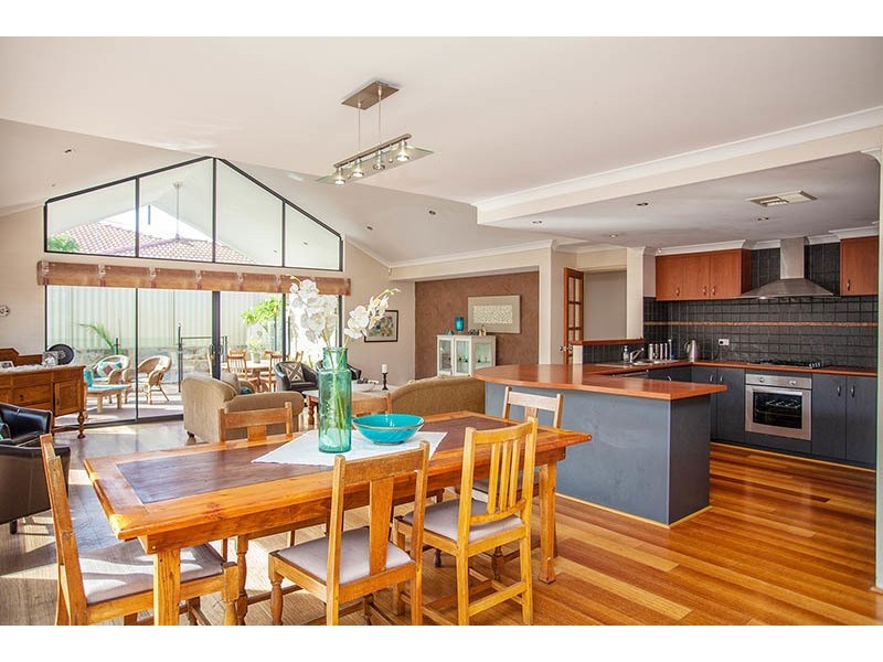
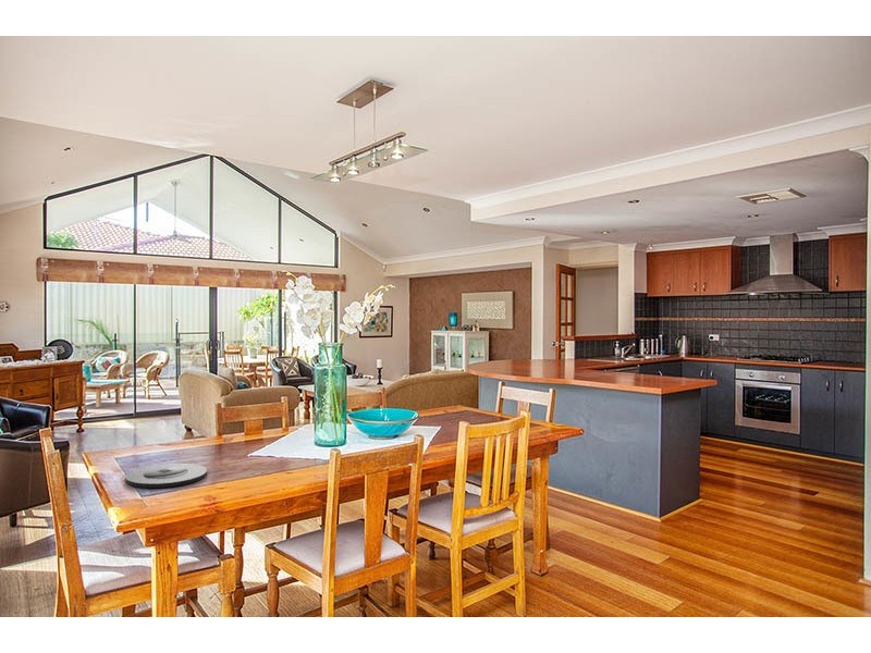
+ plate [124,463,208,489]
